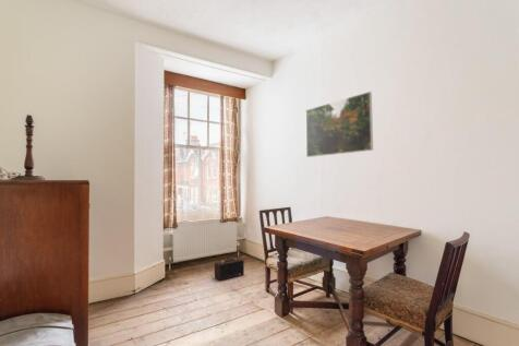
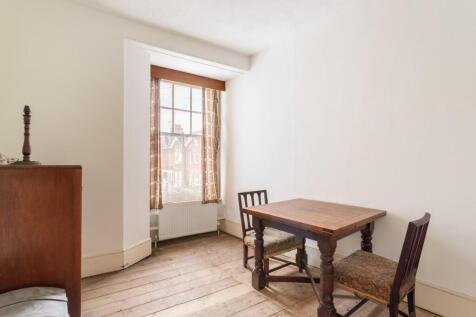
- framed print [304,91,374,158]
- speaker [214,256,245,281]
